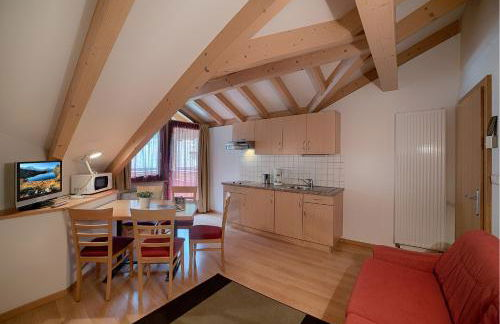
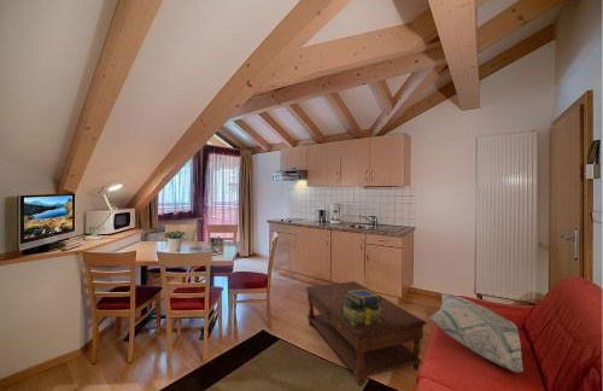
+ decorative pillow [428,292,525,374]
+ coffee table [304,280,428,387]
+ stack of books [340,290,382,325]
